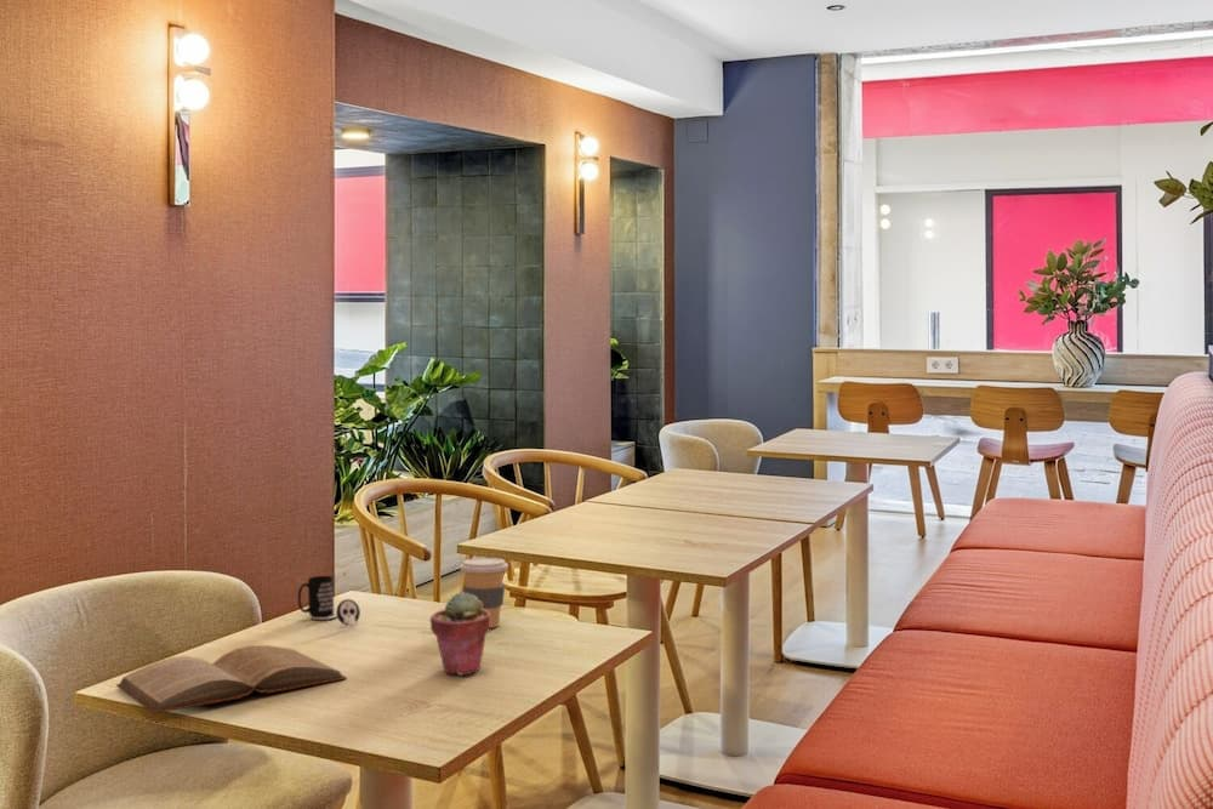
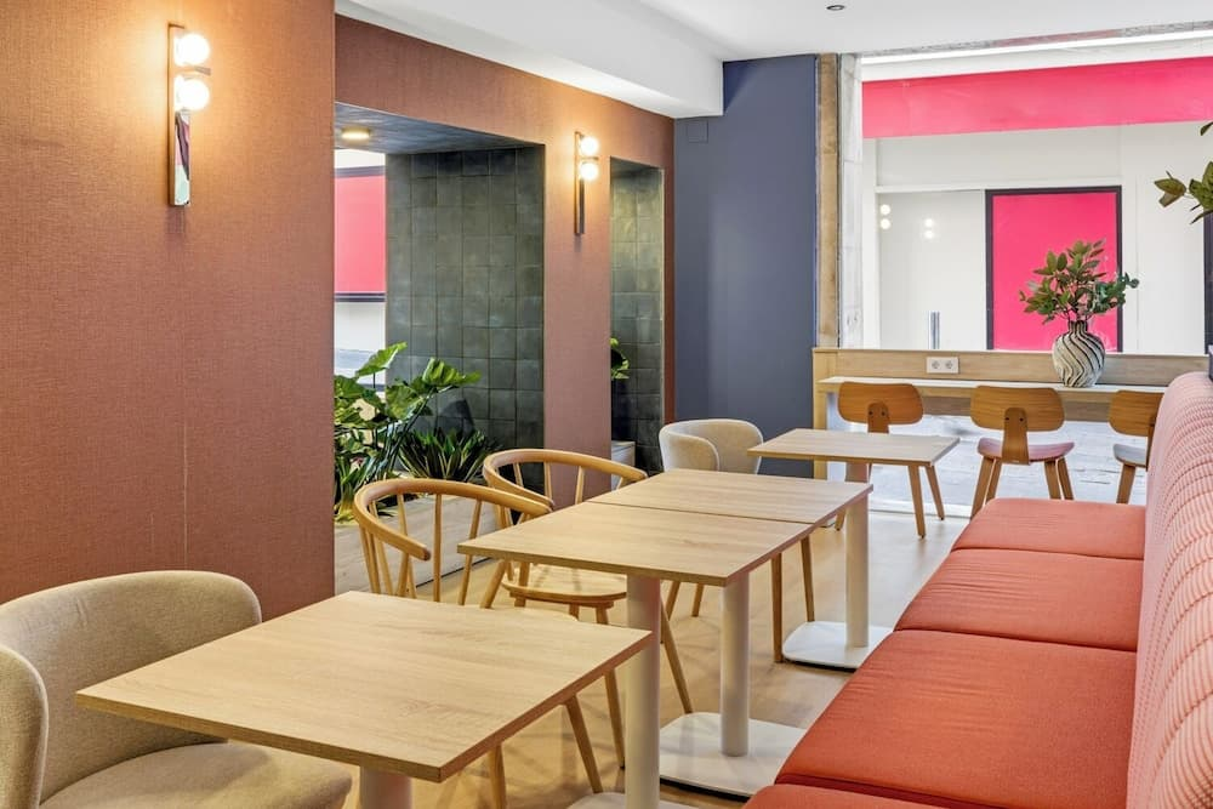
- mug [297,575,361,627]
- book [115,644,348,716]
- potted succulent [429,591,491,676]
- coffee cup [459,557,509,629]
